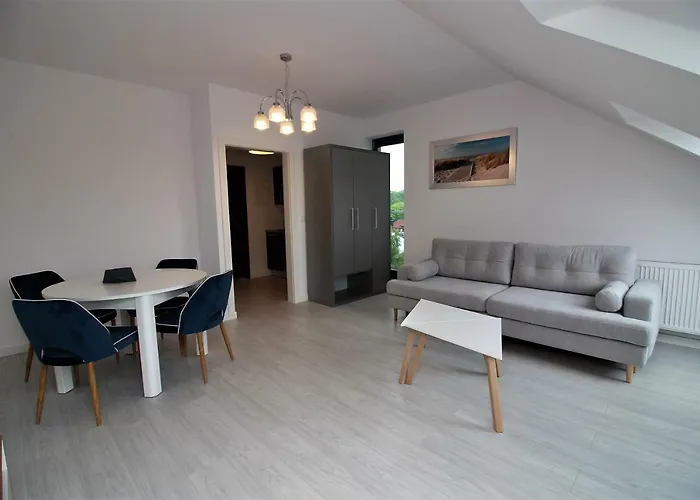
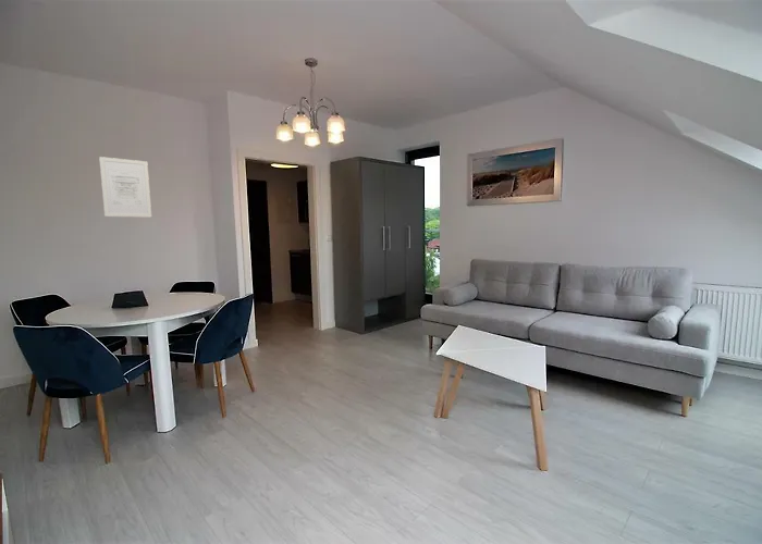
+ wall art [98,156,152,218]
